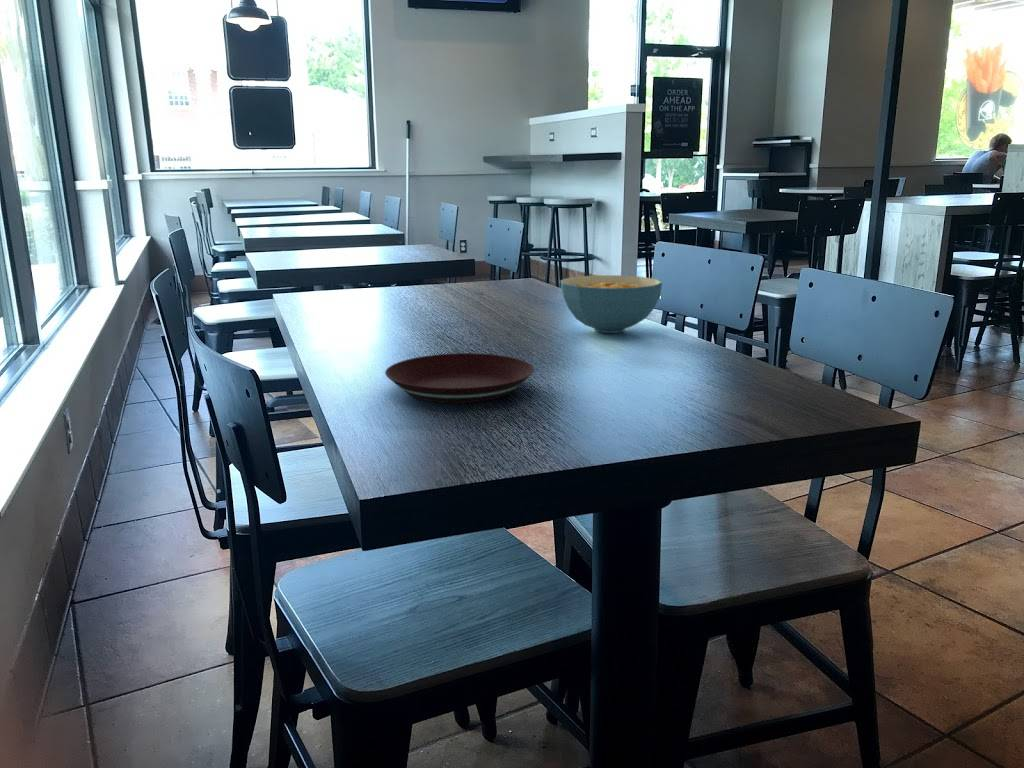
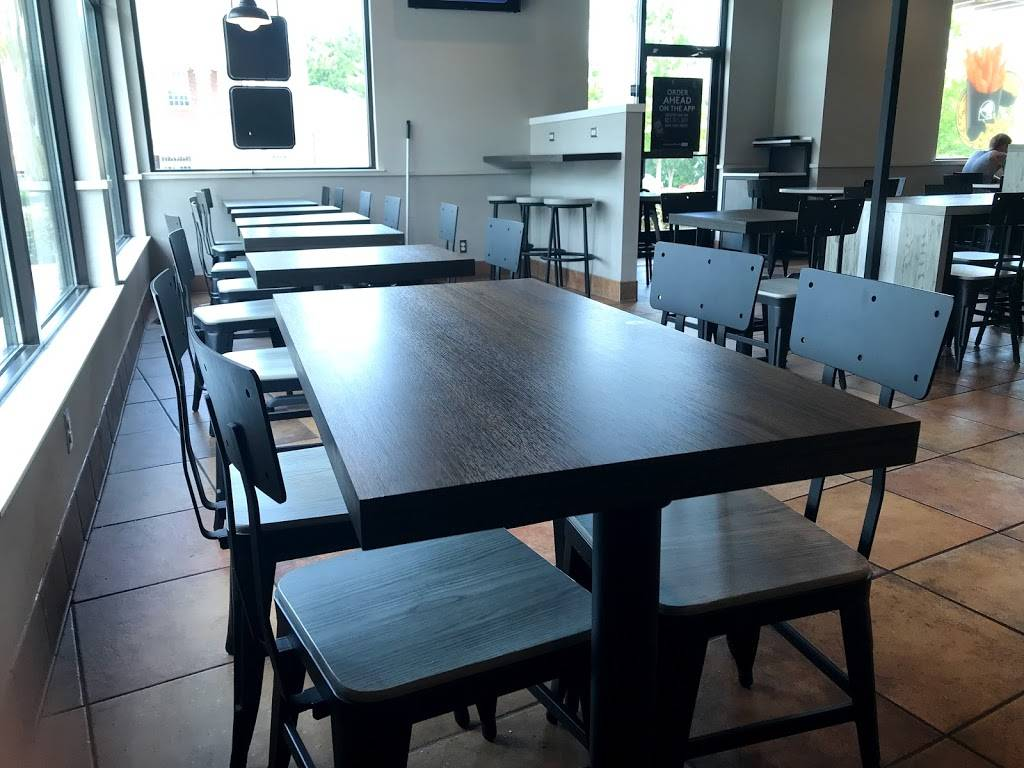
- plate [384,352,535,404]
- cereal bowl [559,274,663,334]
